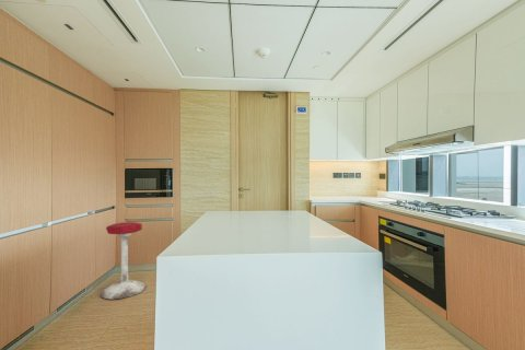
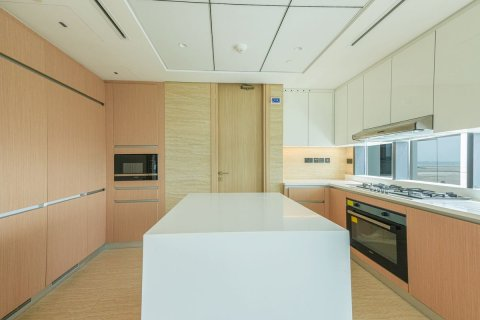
- stool [100,221,148,301]
